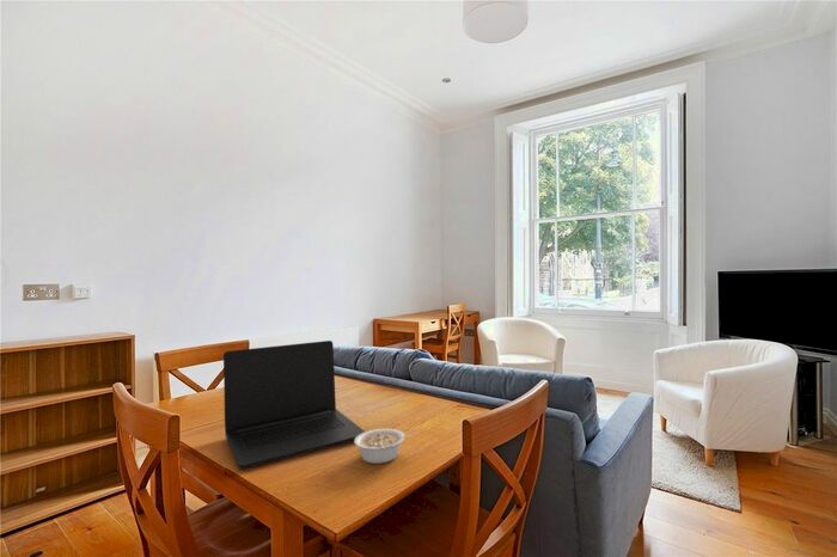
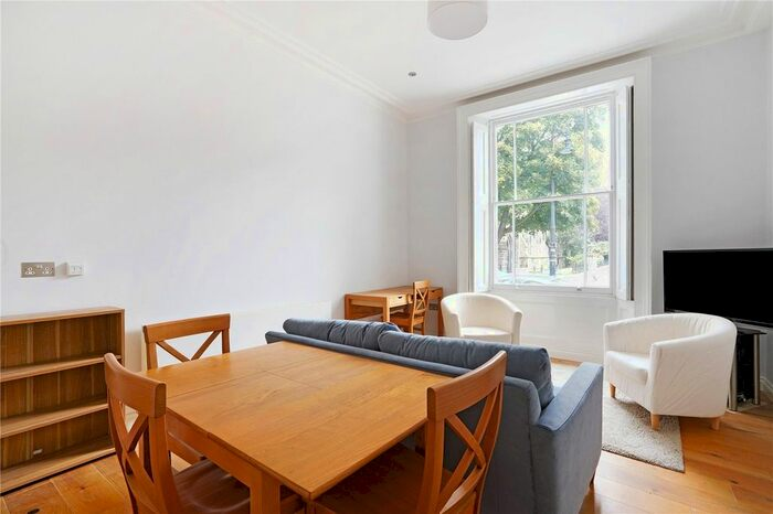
- legume [353,428,416,465]
- laptop [222,339,366,470]
